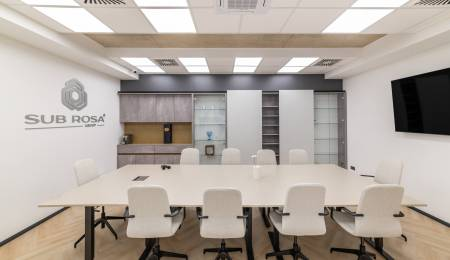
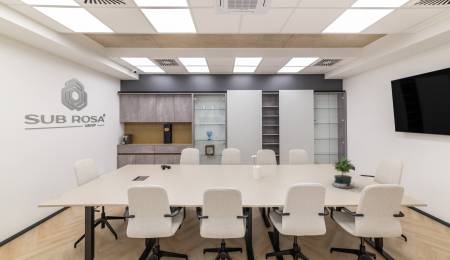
+ potted plant [331,157,356,192]
